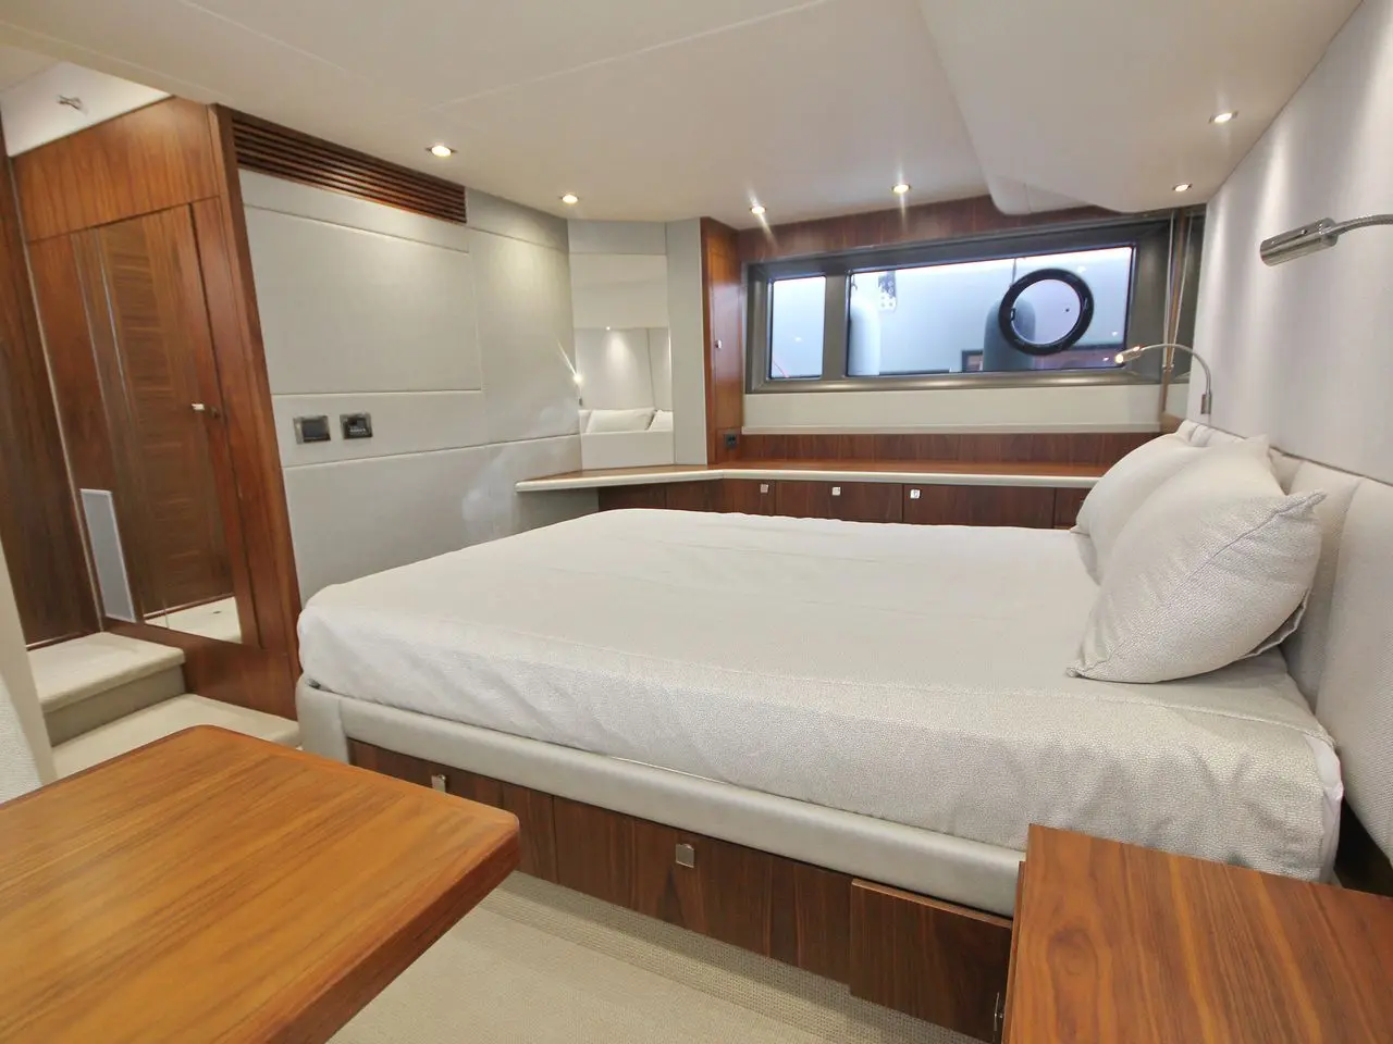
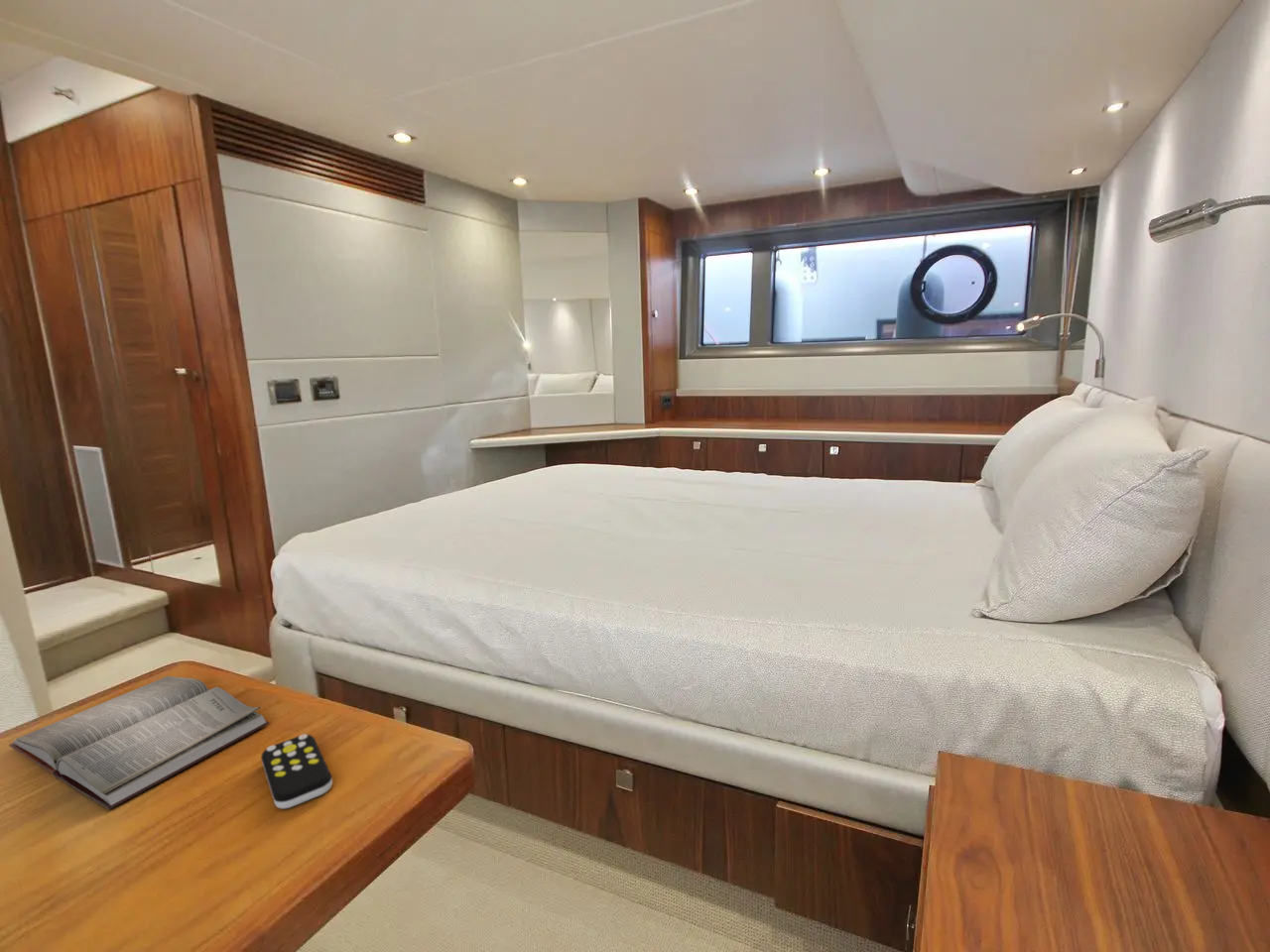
+ hardback book [8,675,270,810]
+ remote control [260,733,333,810]
